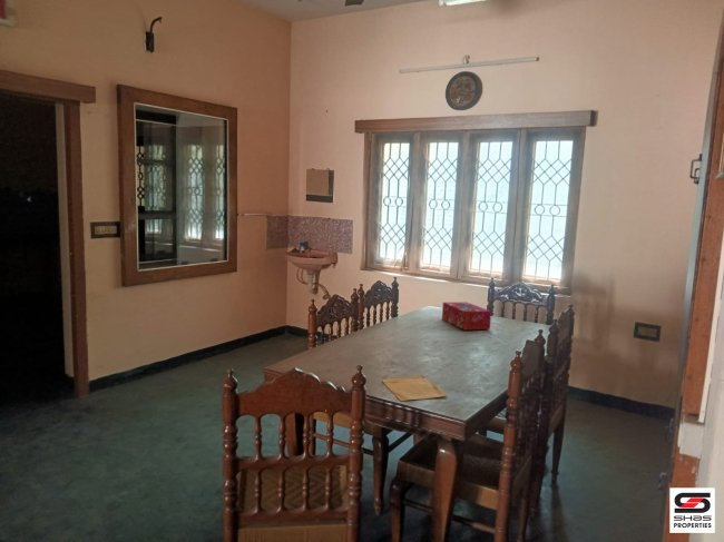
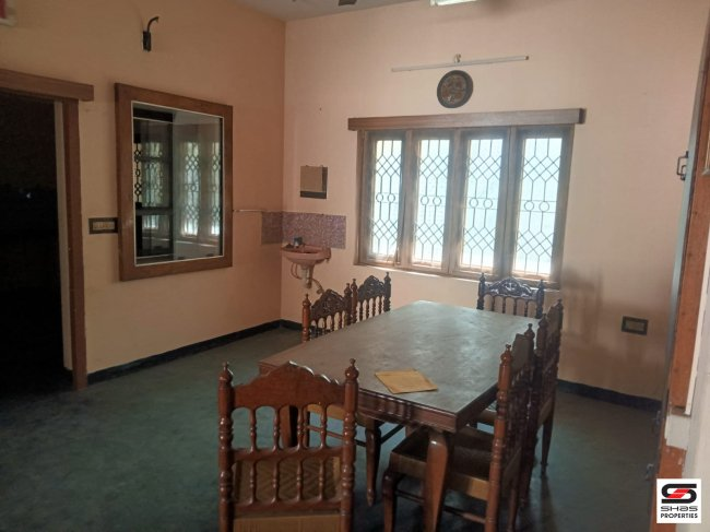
- tissue box [441,300,492,331]
